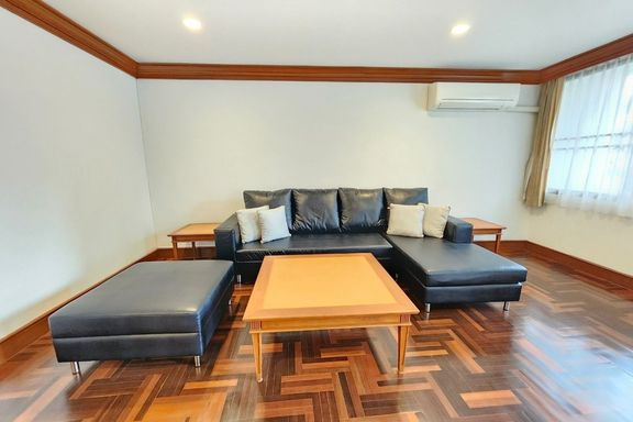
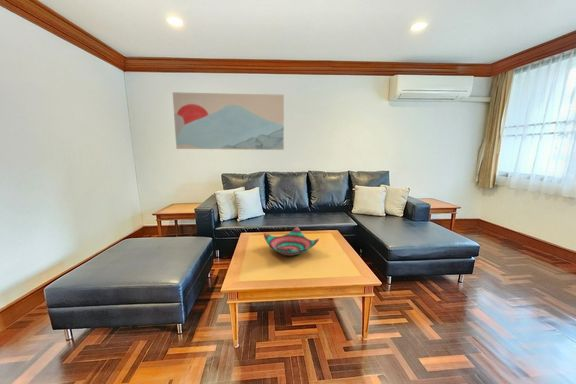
+ wall art [172,91,285,151]
+ decorative bowl [263,226,320,257]
